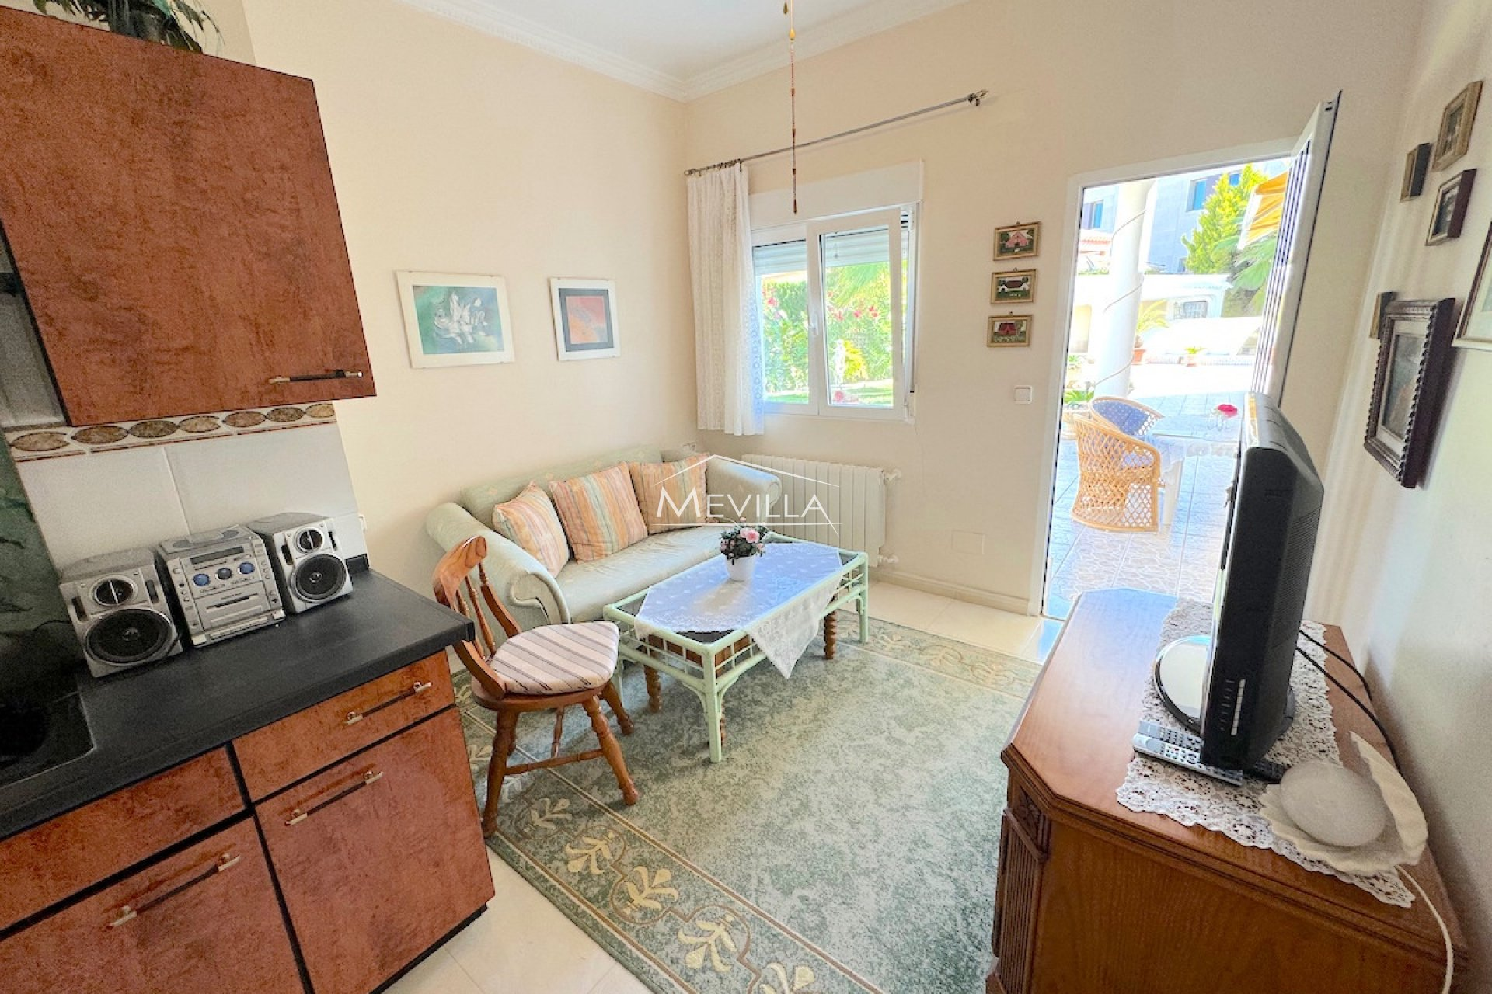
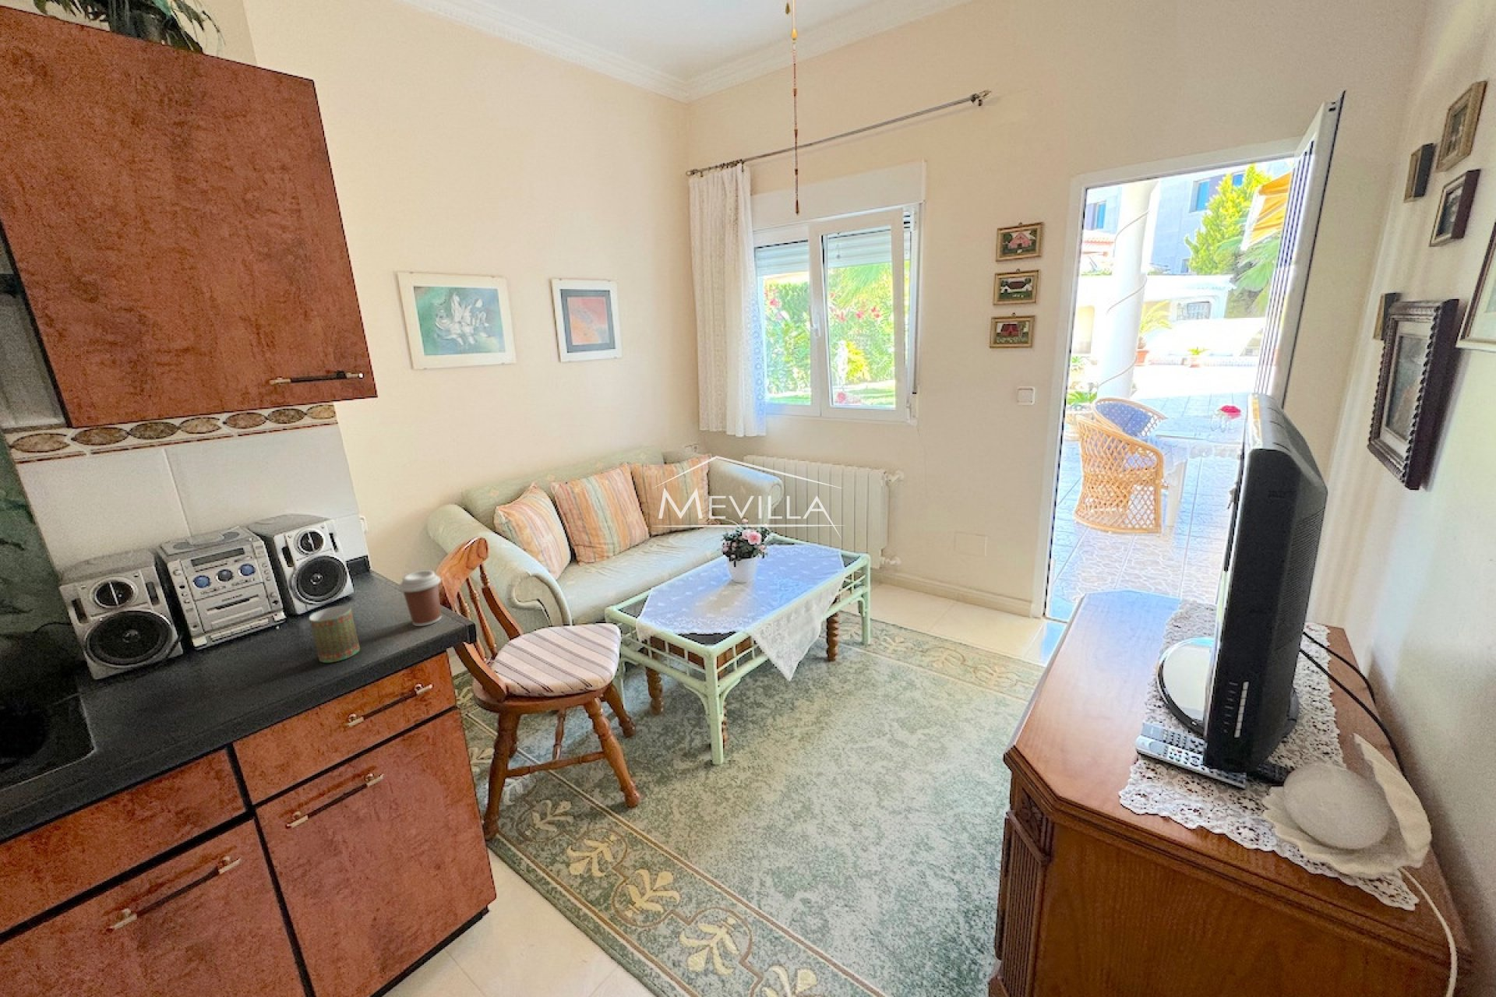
+ coffee cup [398,570,443,626]
+ mug [308,605,361,663]
